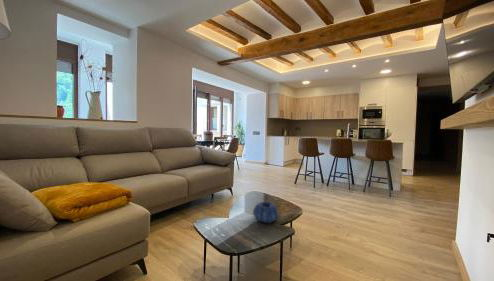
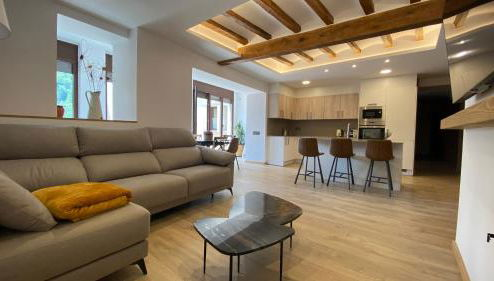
- decorative bowl [252,201,279,224]
